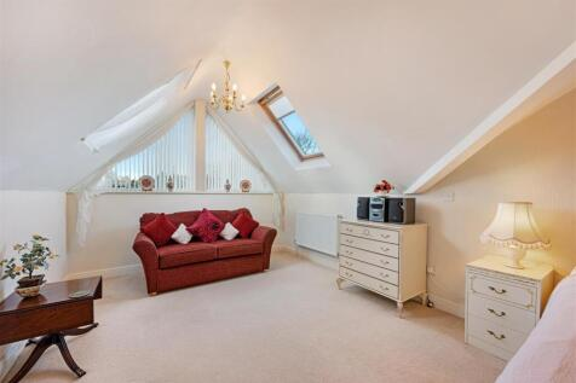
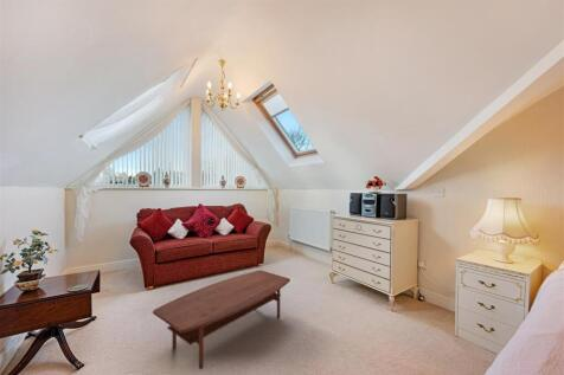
+ coffee table [152,270,291,370]
